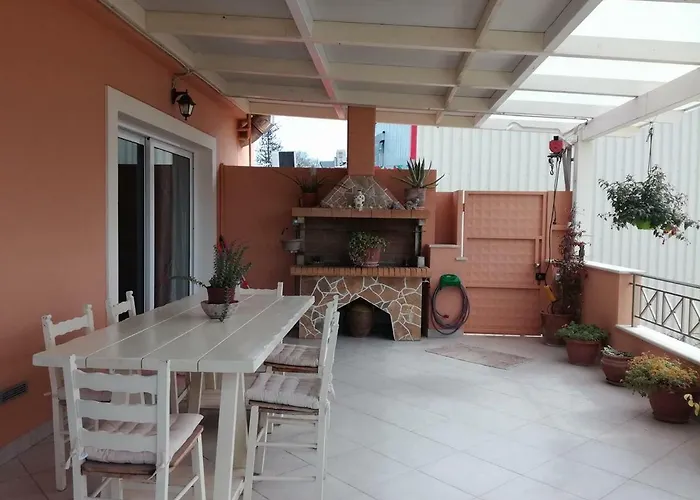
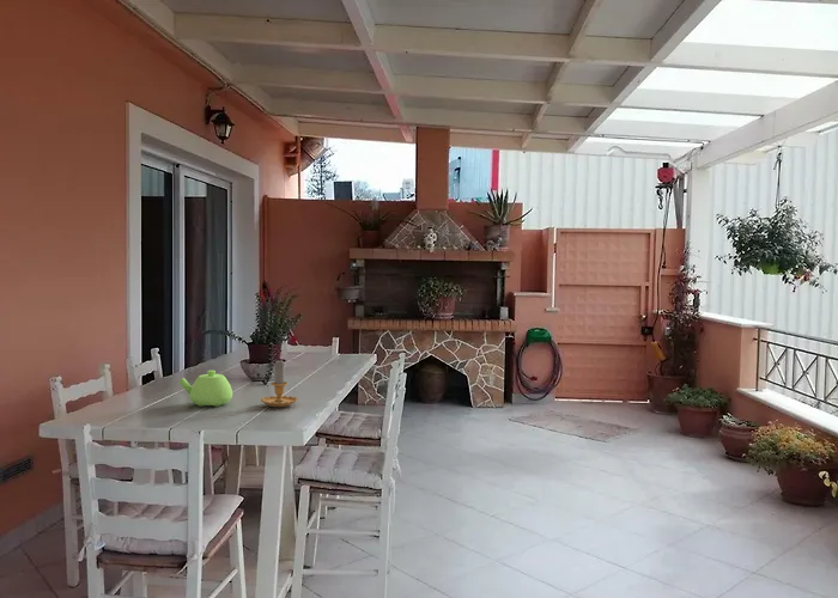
+ candle [260,358,299,408]
+ teapot [177,370,233,408]
